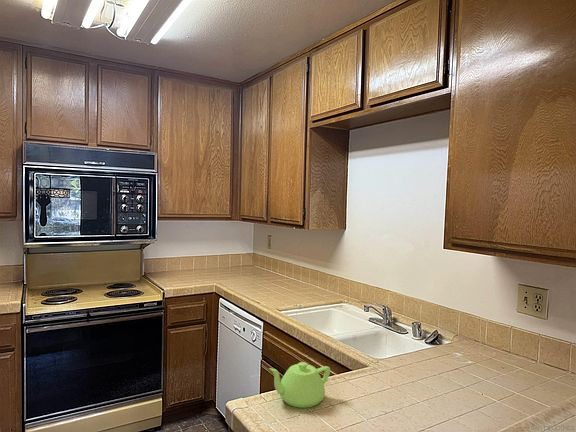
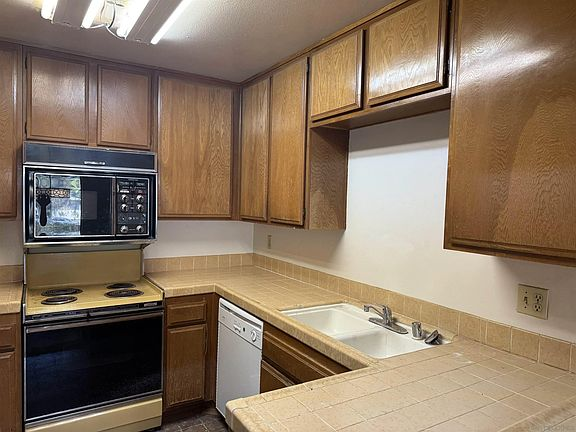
- teapot [268,361,331,409]
